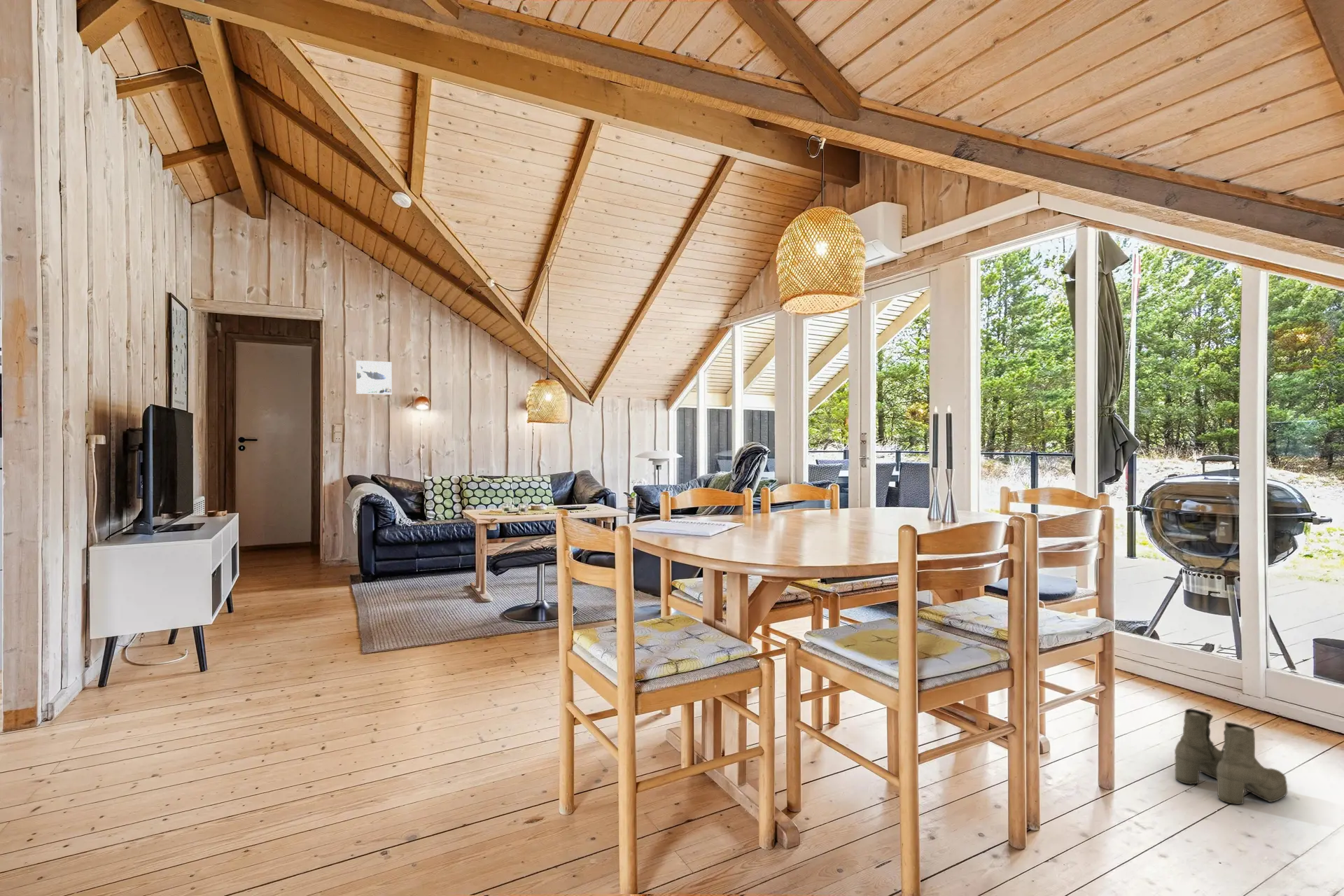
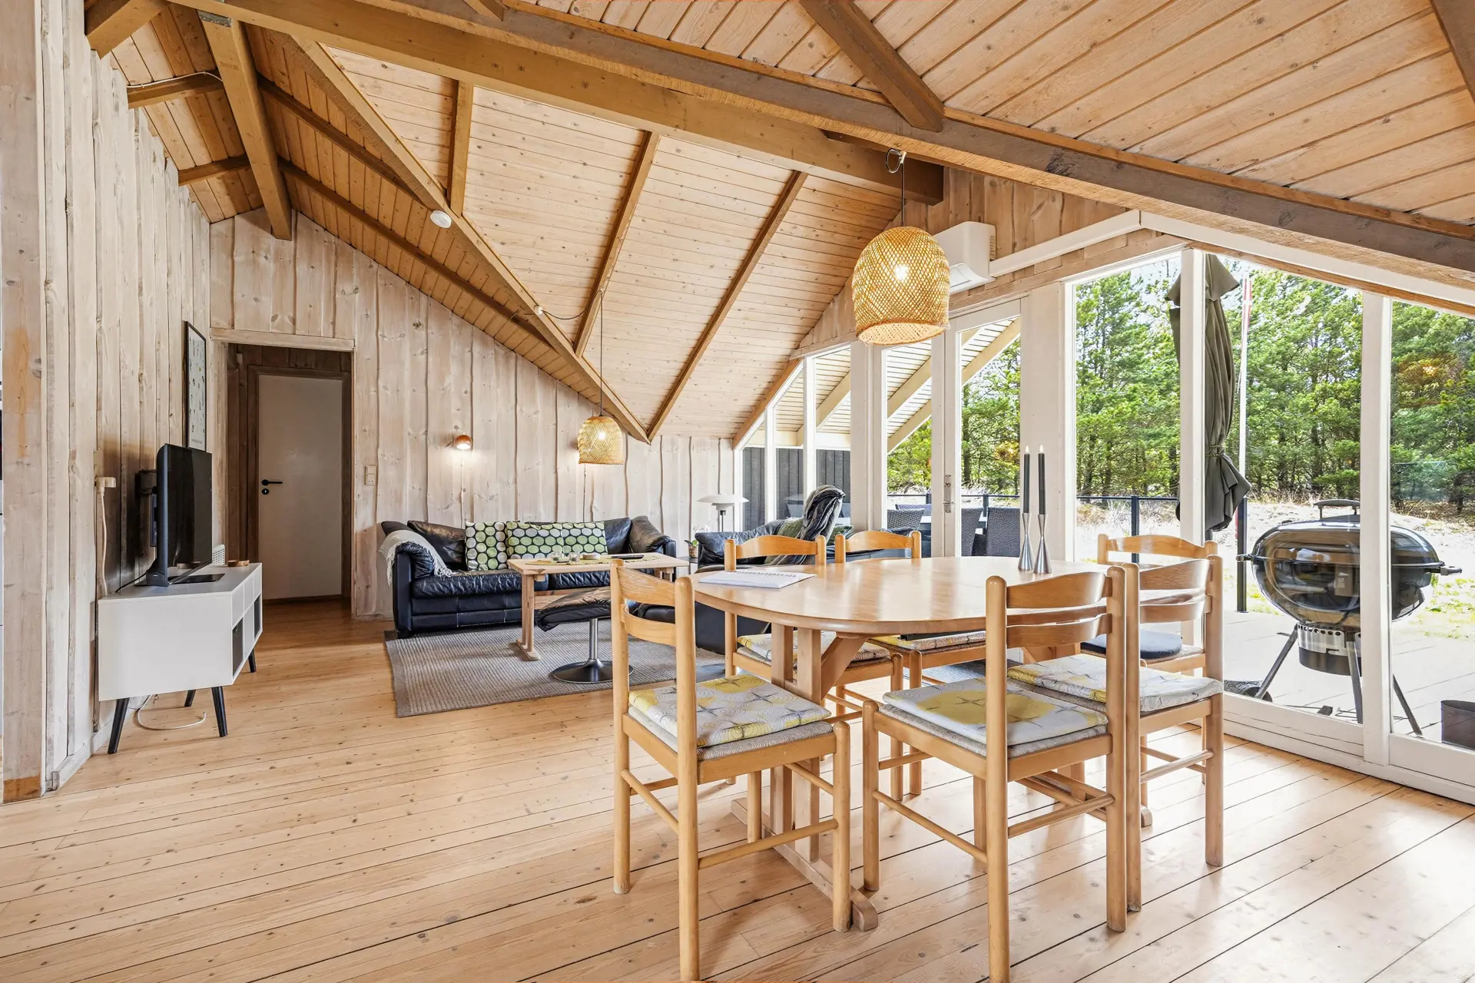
- boots [1174,708,1288,805]
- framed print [356,360,393,395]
